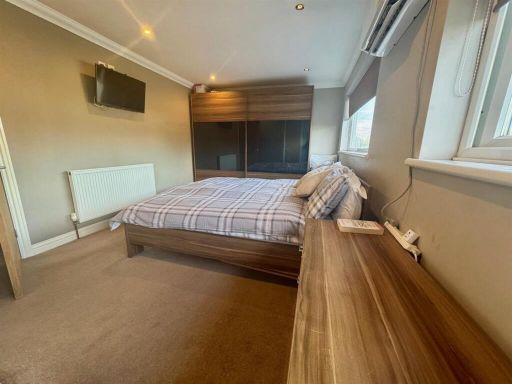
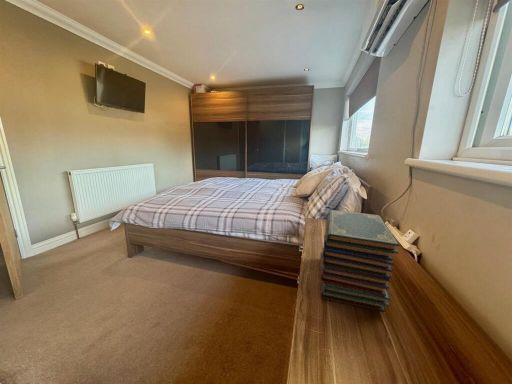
+ book stack [319,209,401,313]
